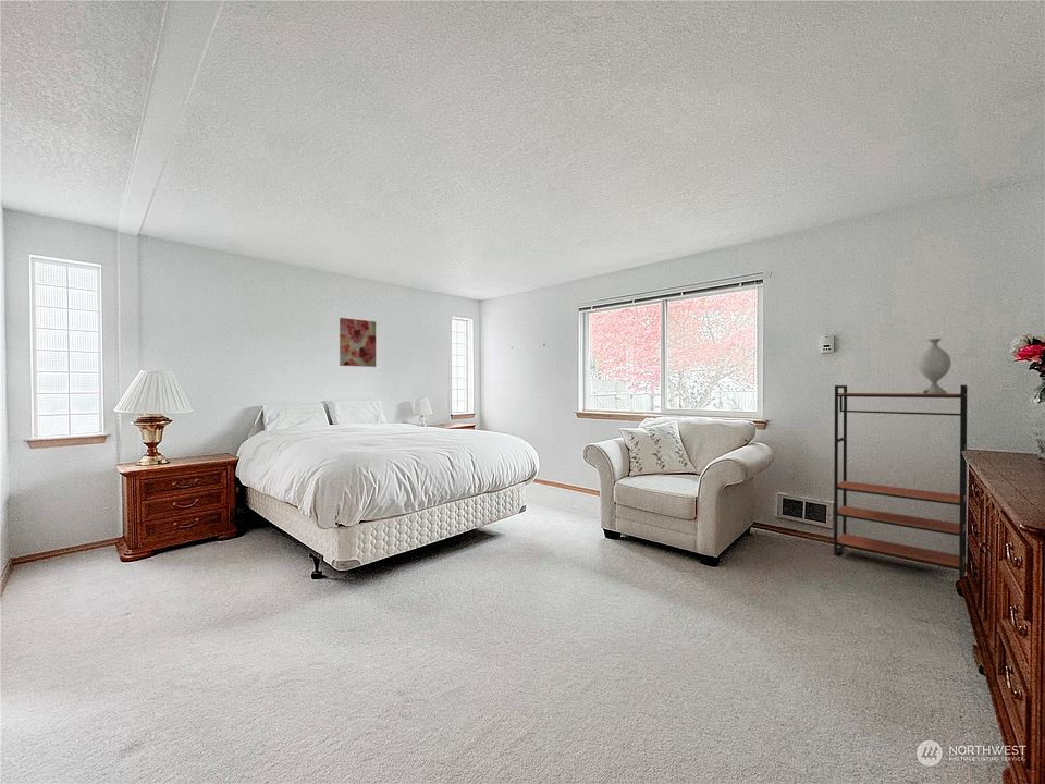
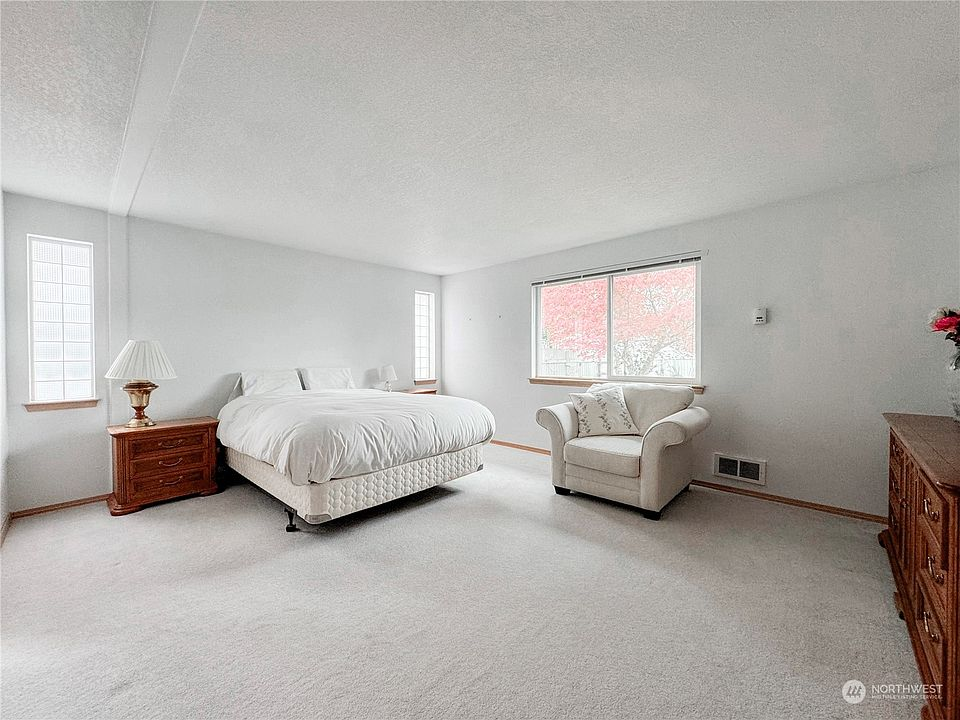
- decorative vase [918,338,952,394]
- wall art [339,317,377,368]
- bookshelf [833,384,968,580]
